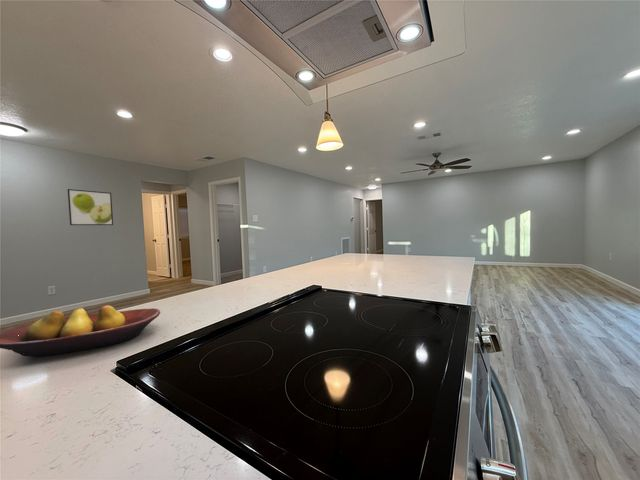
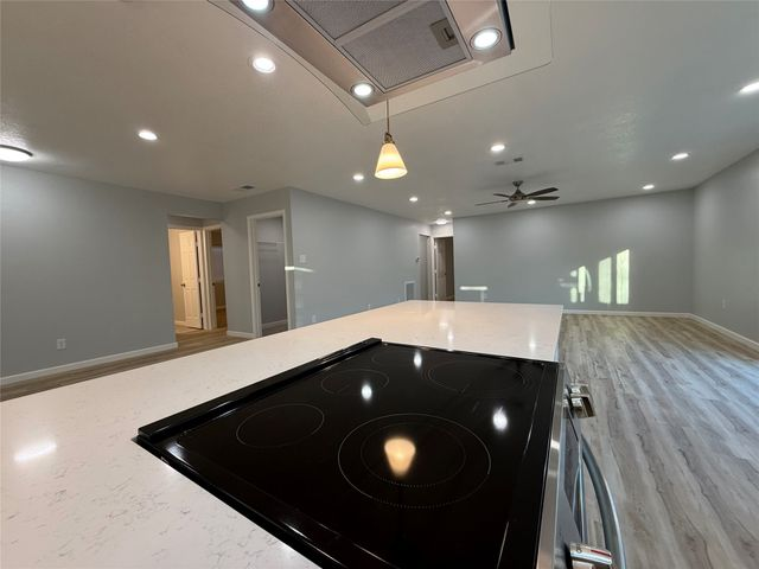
- fruit bowl [0,304,161,357]
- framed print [67,188,114,226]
